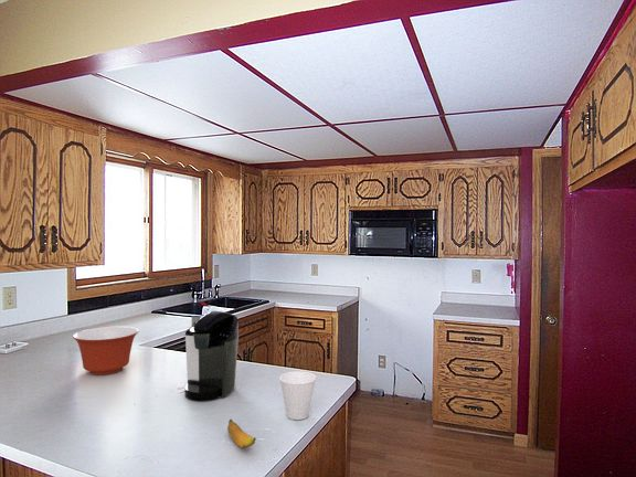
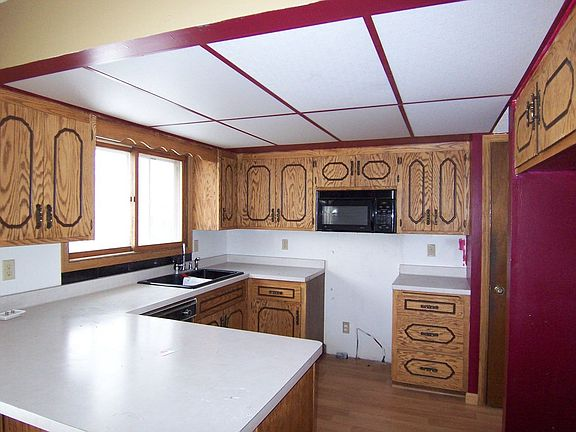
- cup [278,370,317,421]
- mixing bowl [72,326,140,375]
- banana [226,418,256,448]
- coffee maker [183,310,240,402]
